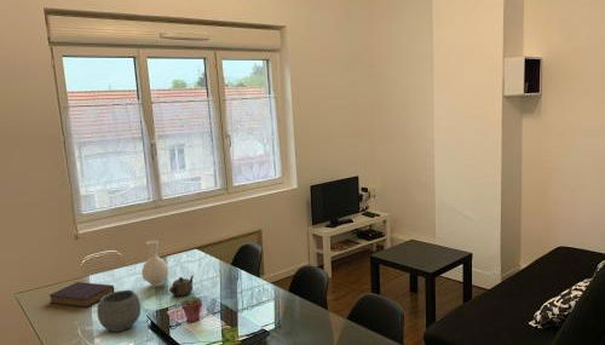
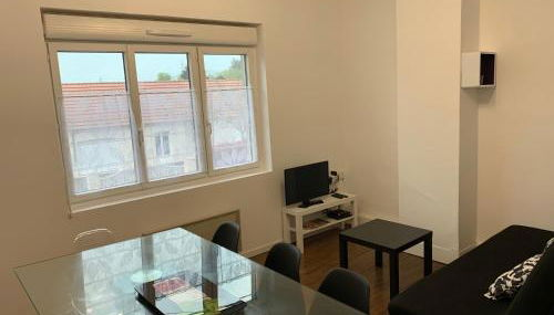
- potted succulent [180,294,203,323]
- vase [140,240,169,288]
- book [48,281,115,309]
- teapot [168,275,195,298]
- bowl [96,289,142,333]
